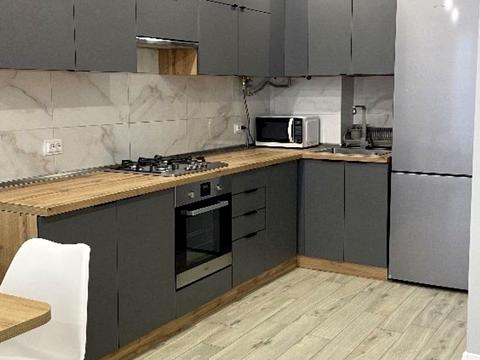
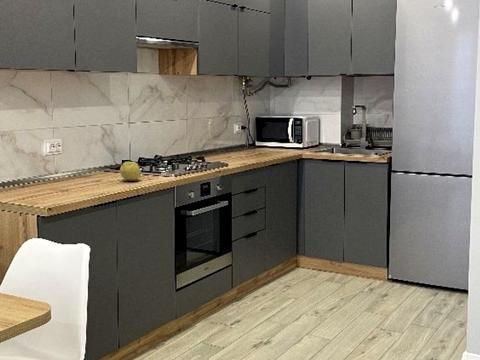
+ fruit [119,161,142,182]
